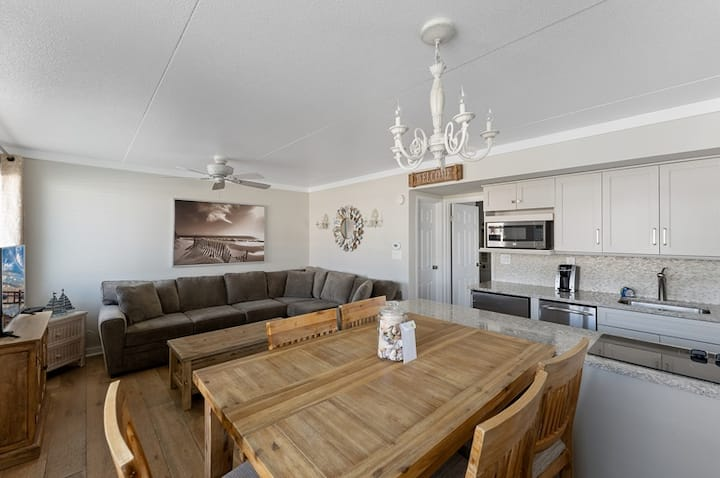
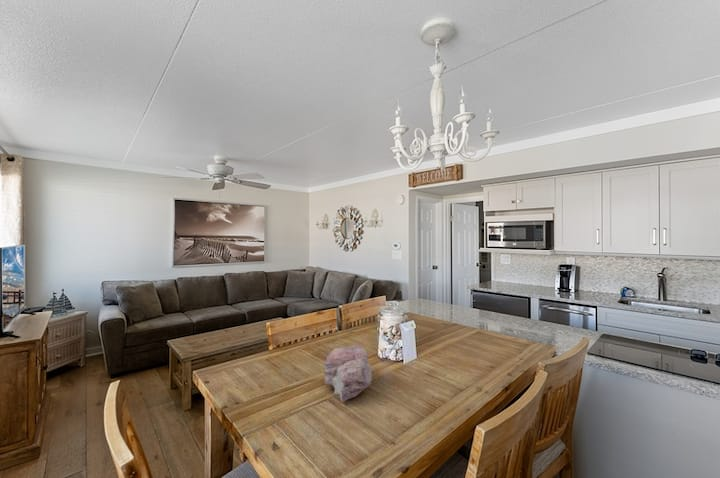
+ seashell [323,343,373,403]
